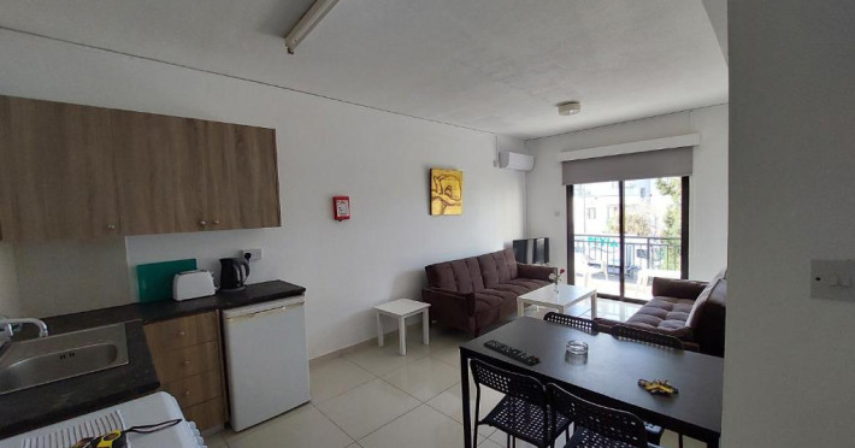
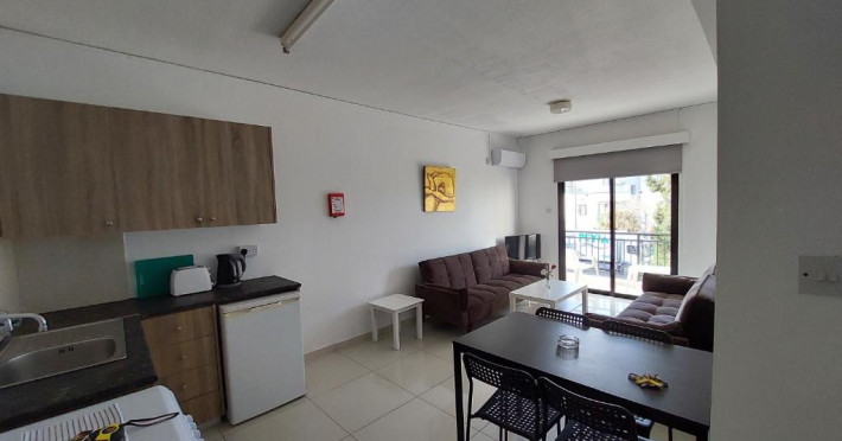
- remote control [483,338,541,367]
